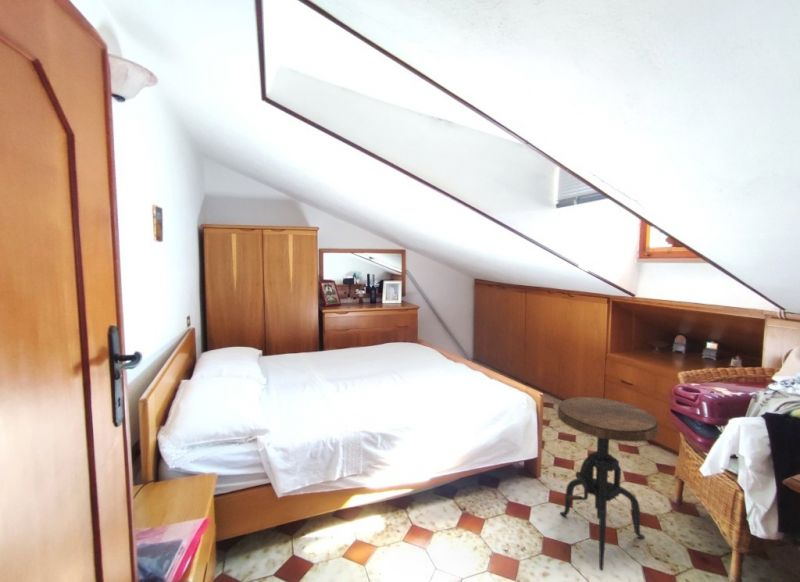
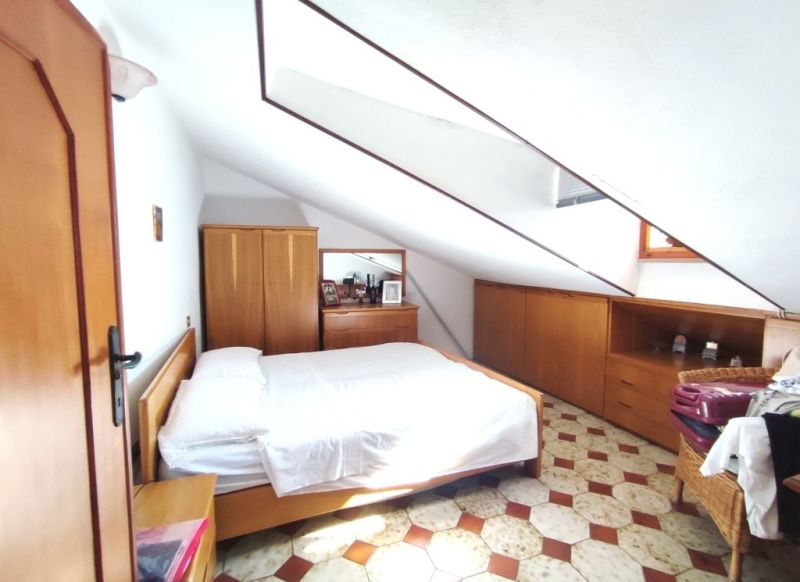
- side table [556,396,660,572]
